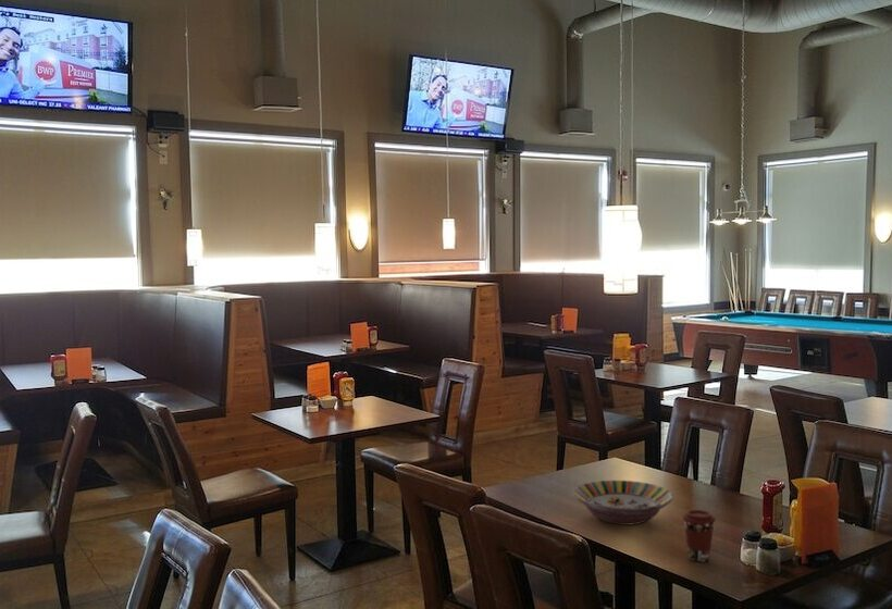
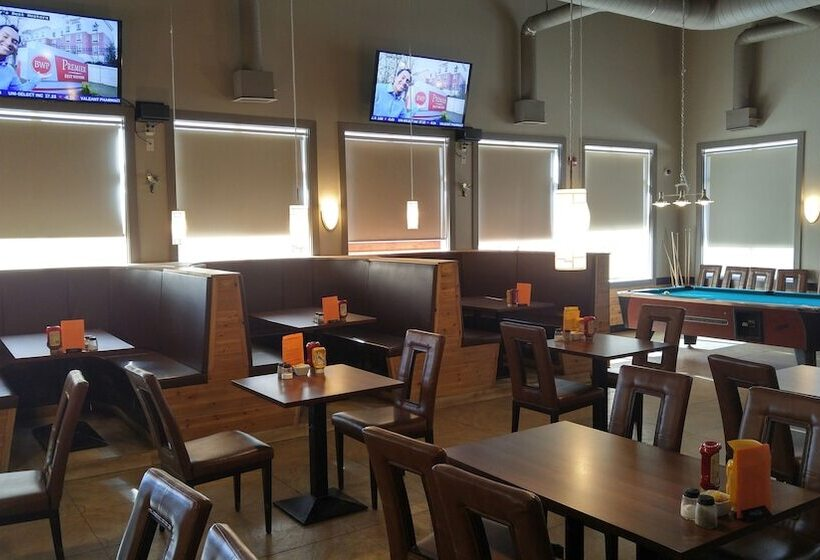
- coffee cup [681,509,717,562]
- serving bowl [572,480,674,526]
